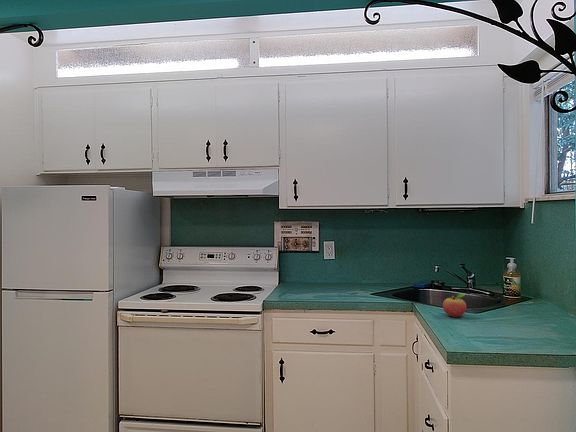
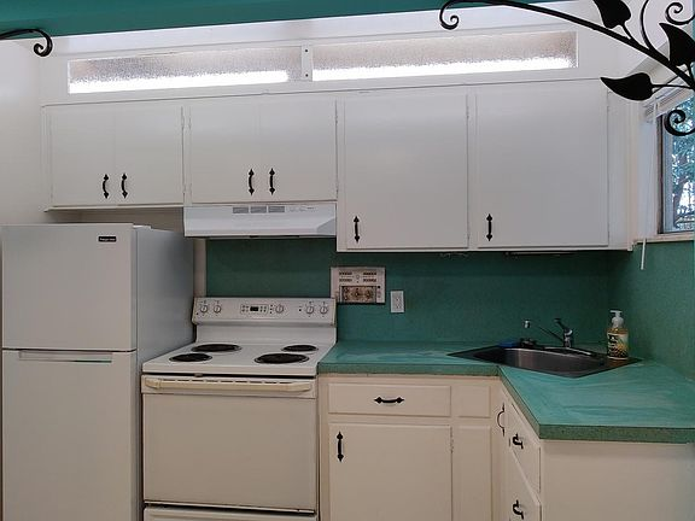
- fruit [442,293,467,318]
